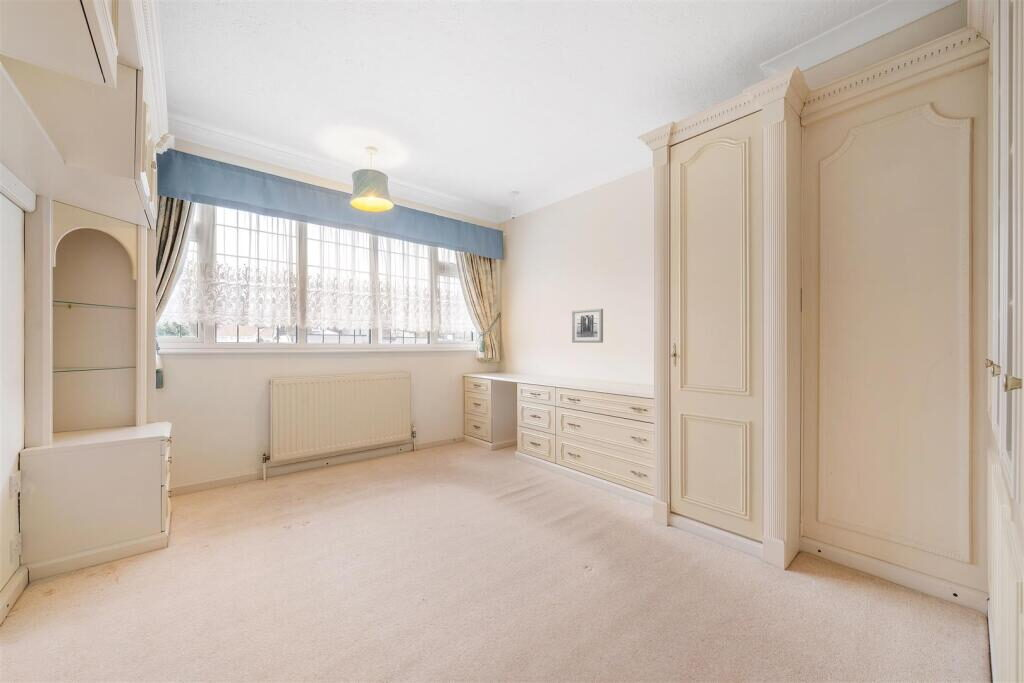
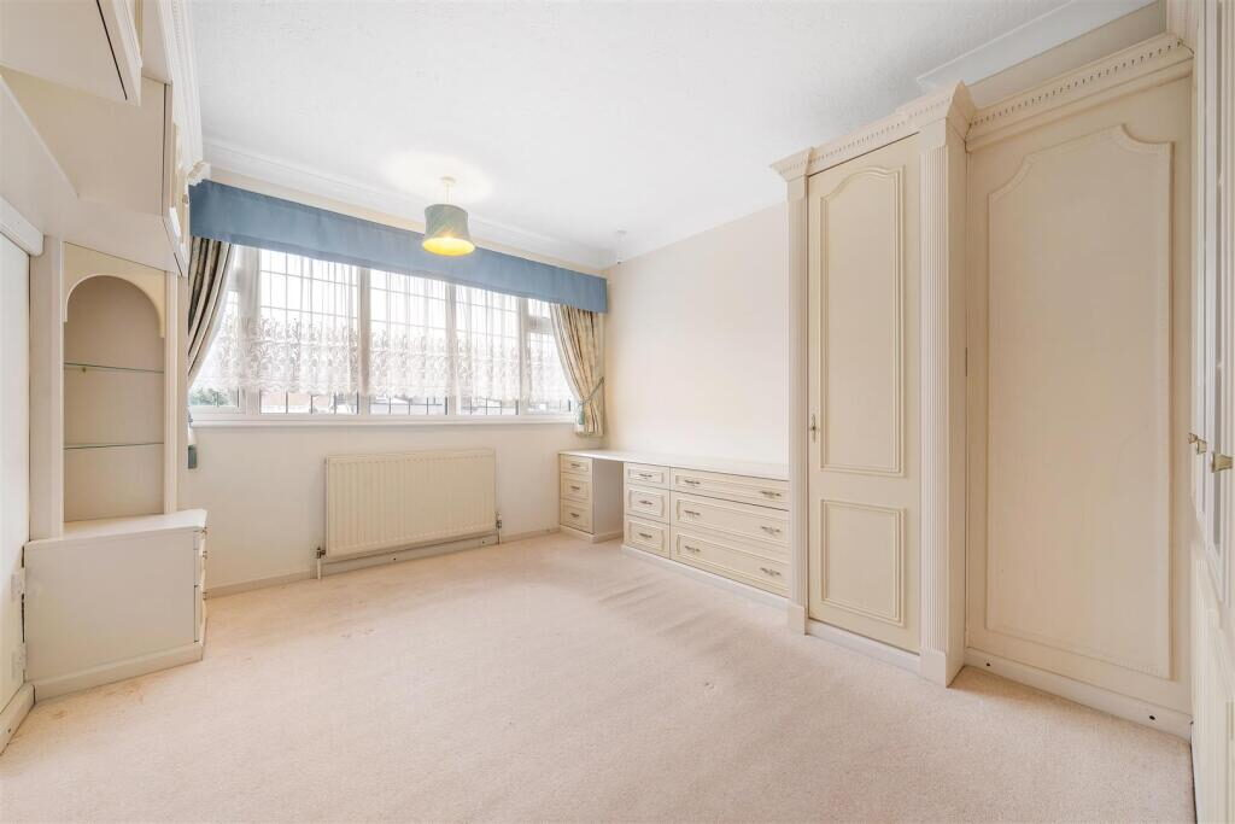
- wall art [571,308,604,344]
